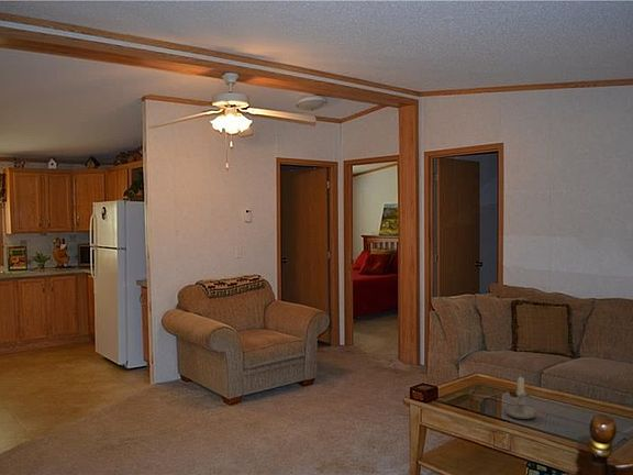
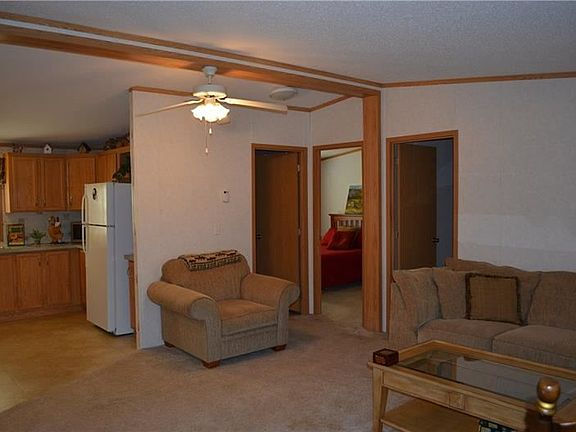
- candle [506,375,538,420]
